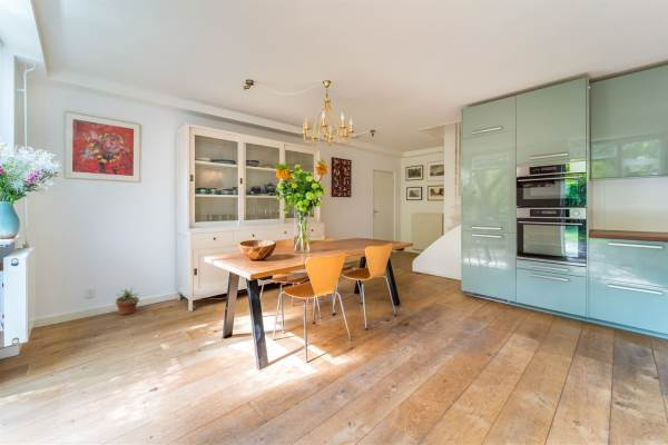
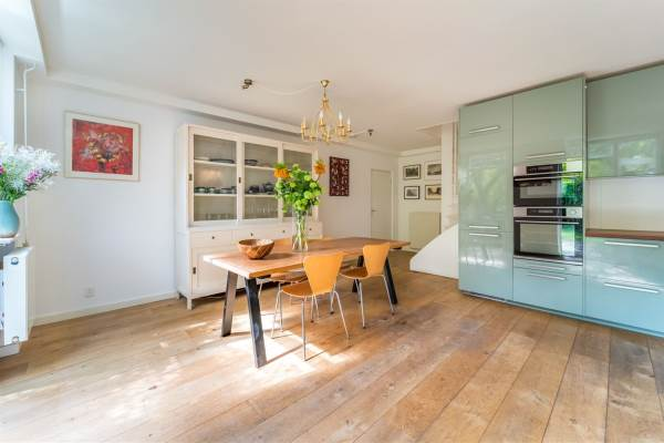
- potted plant [114,286,141,316]
